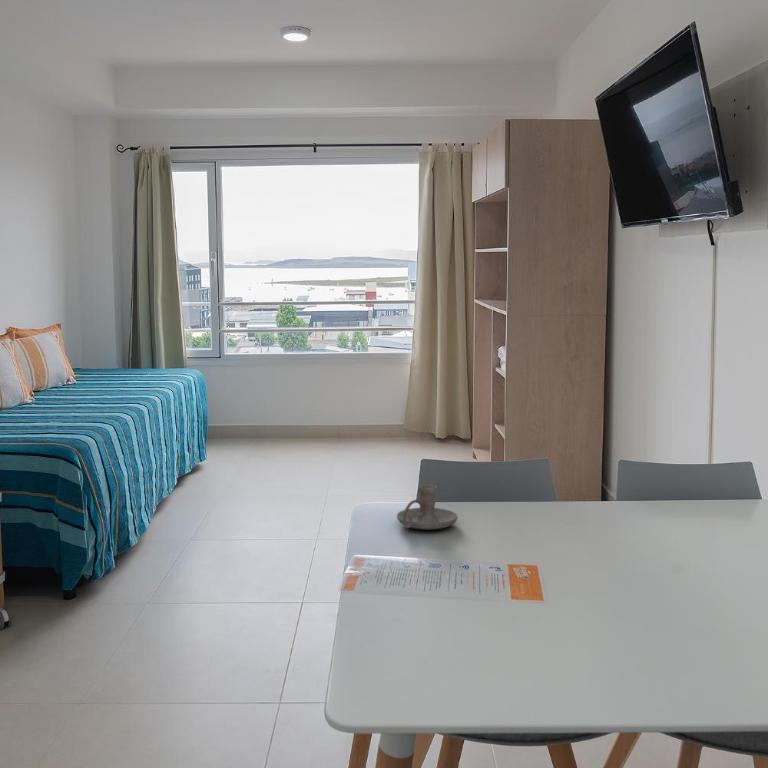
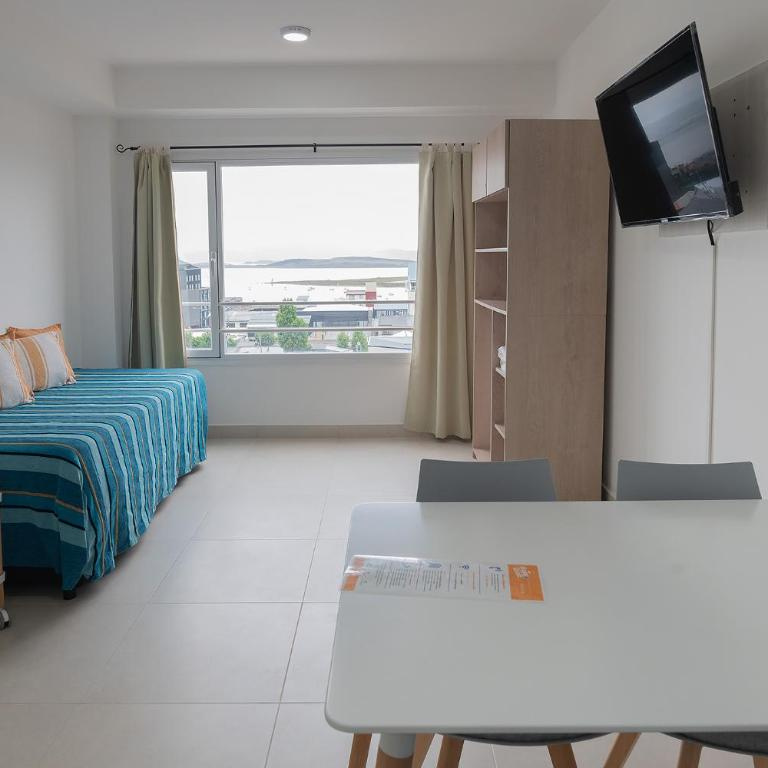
- candle holder [396,483,459,530]
